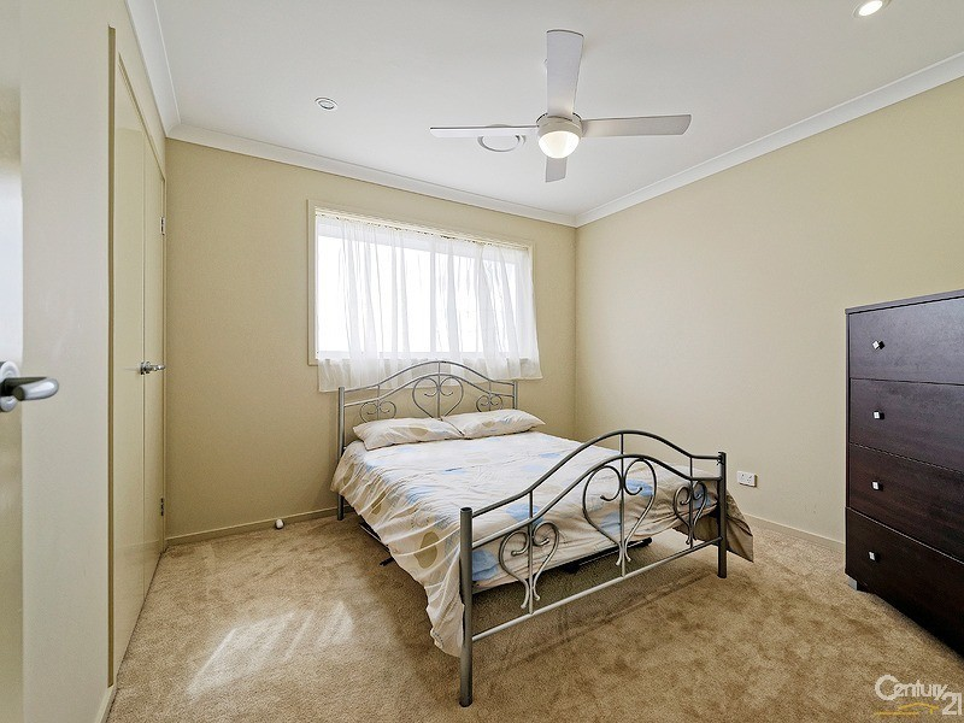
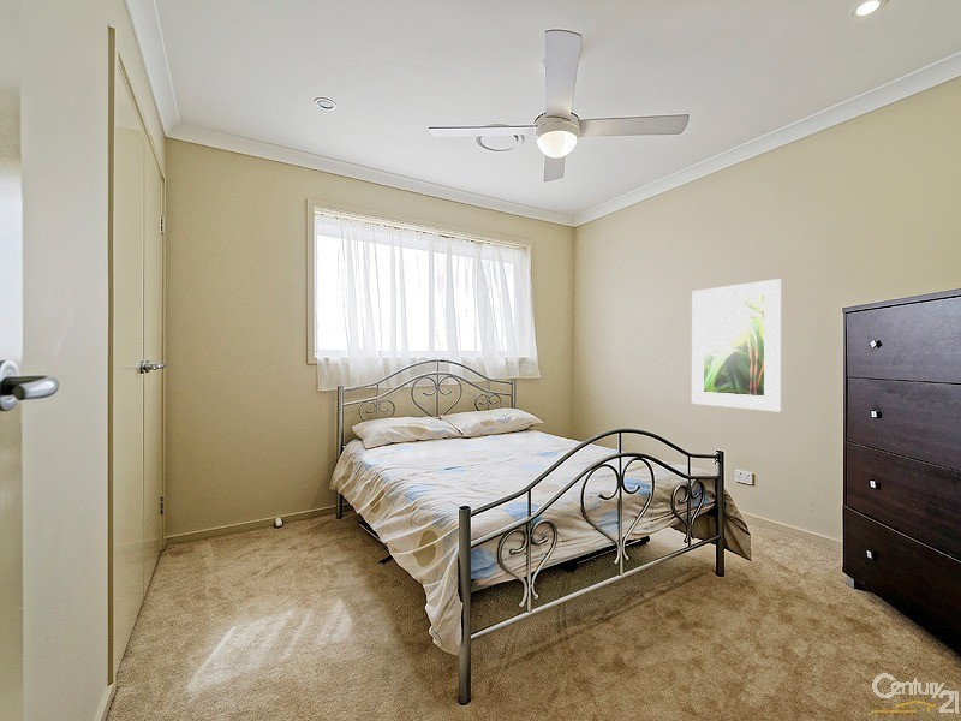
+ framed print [691,278,782,412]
